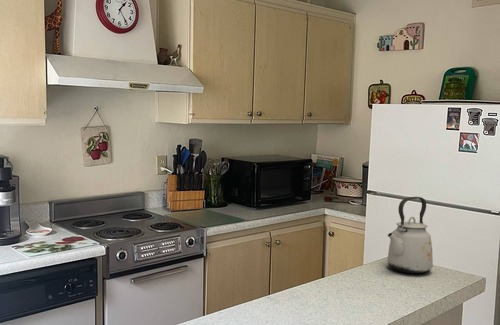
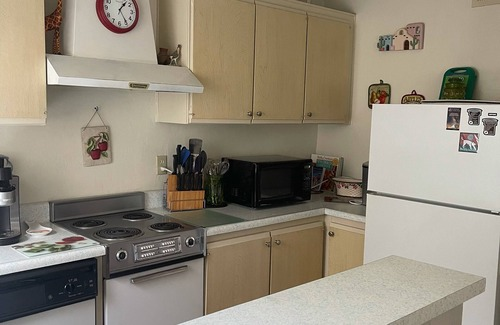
- kettle [386,196,434,274]
